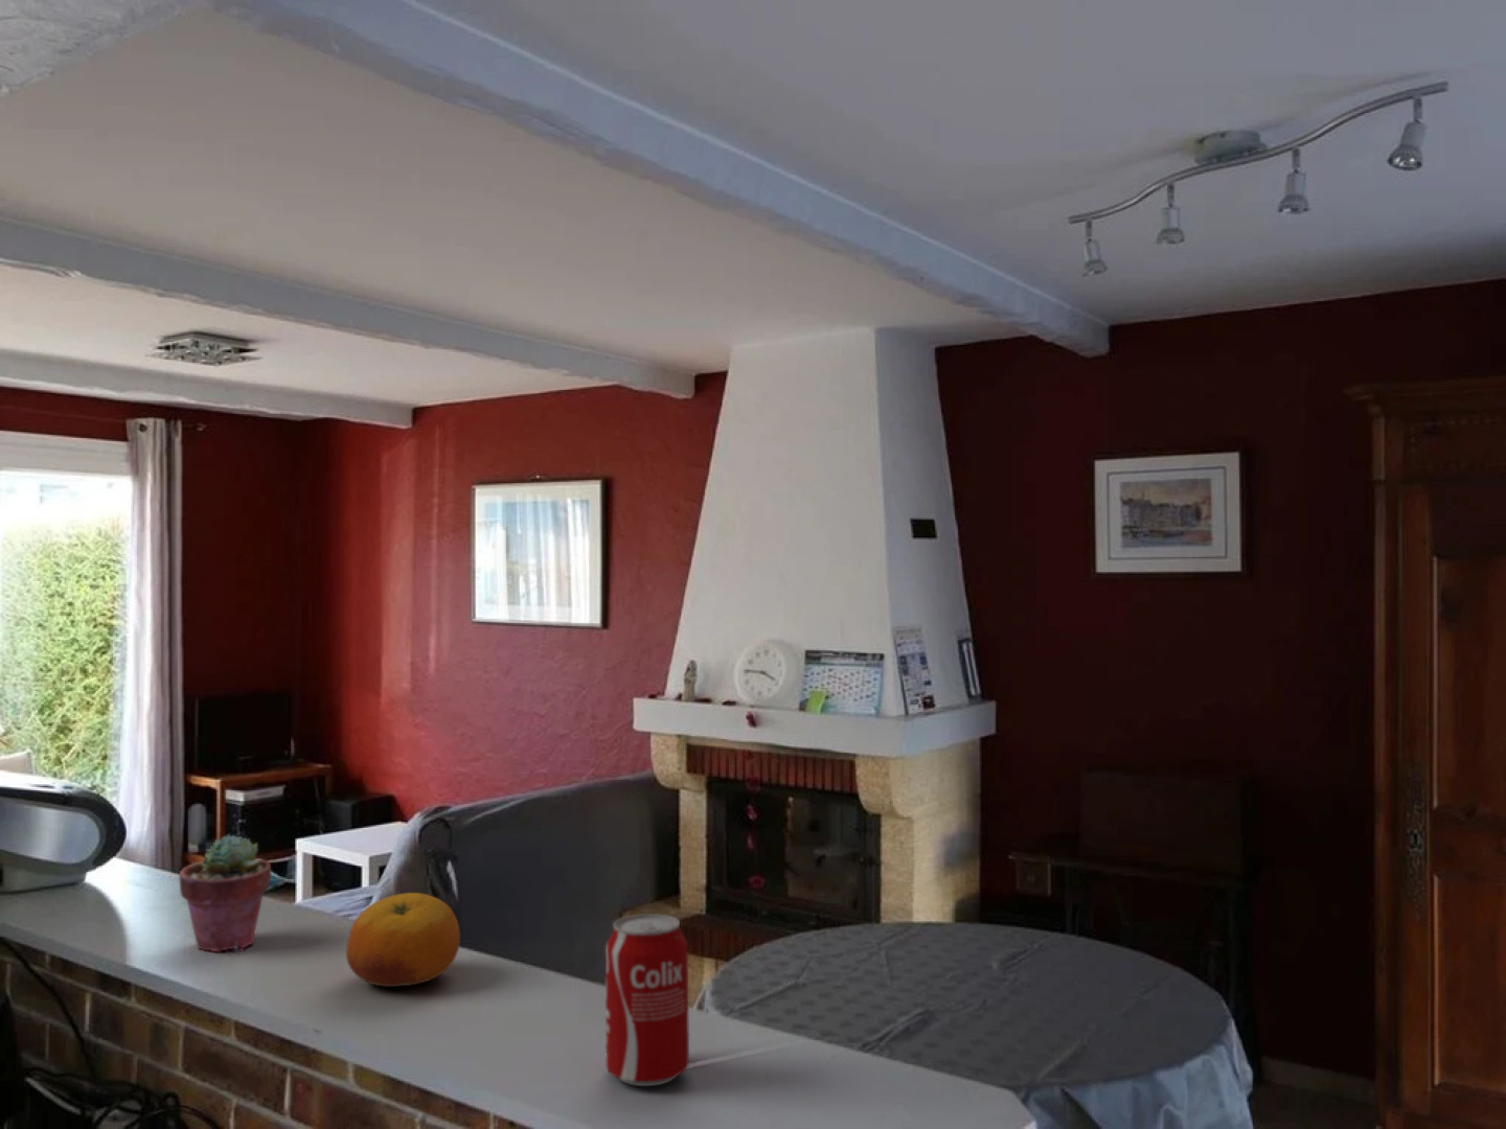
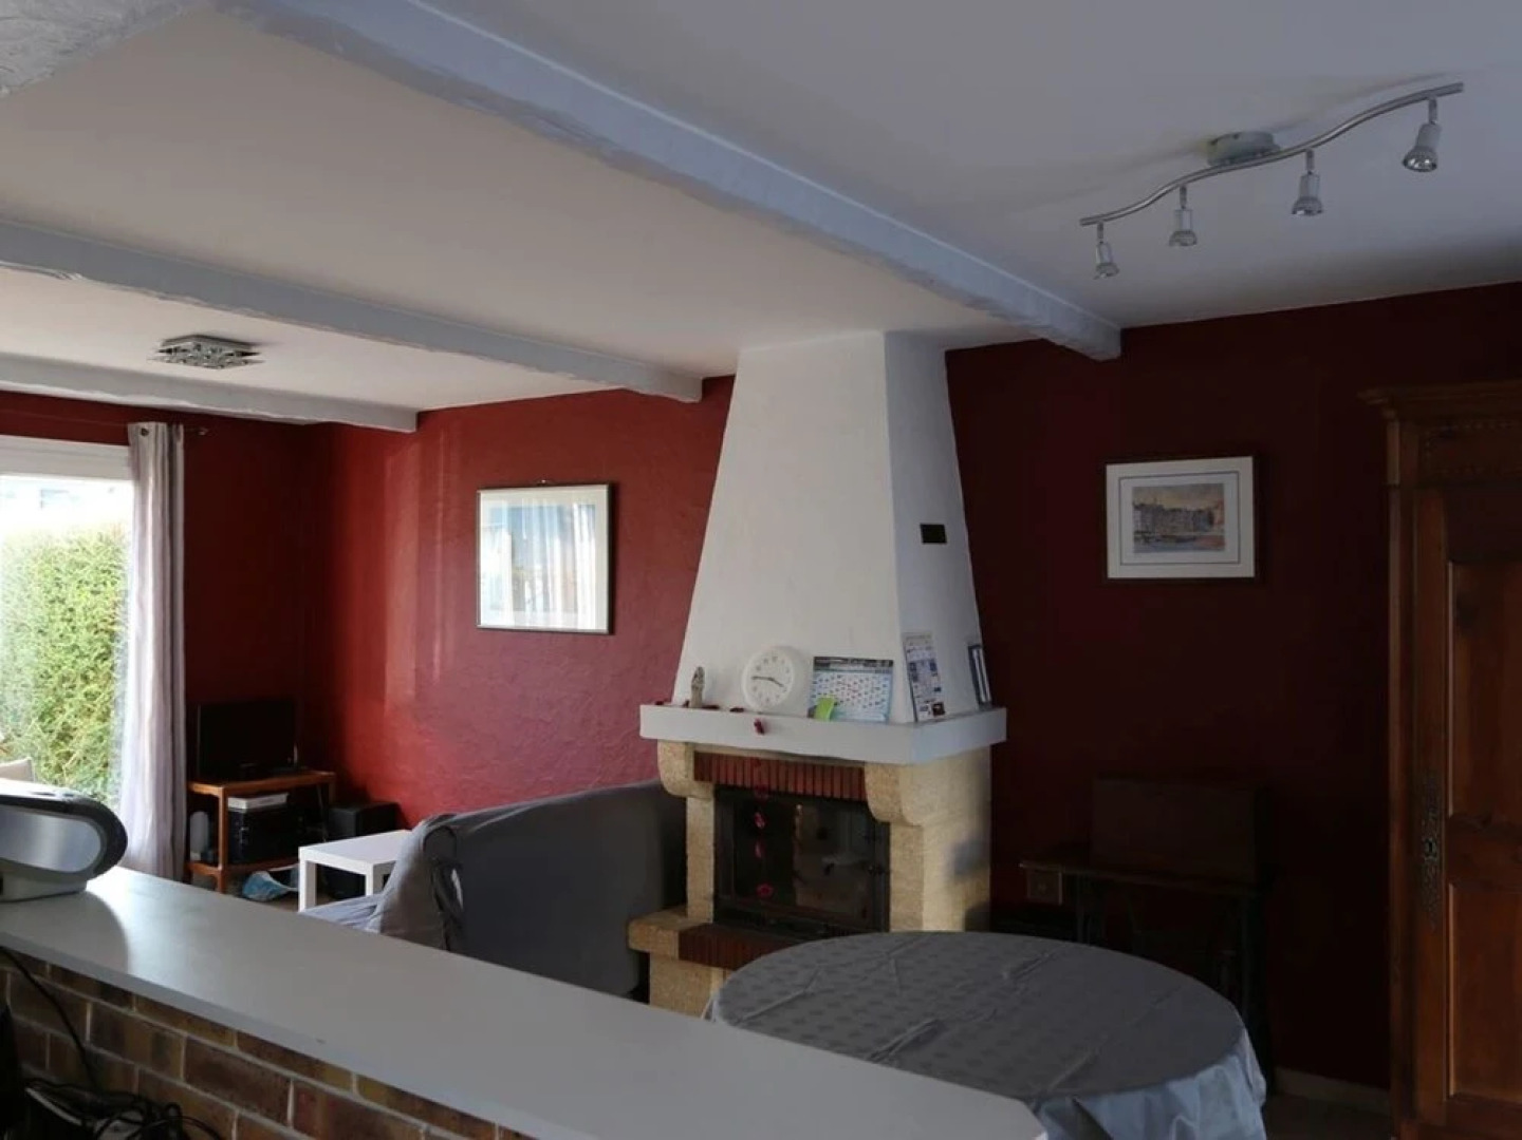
- beverage can [605,913,690,1087]
- fruit [345,892,461,988]
- potted succulent [178,834,272,955]
